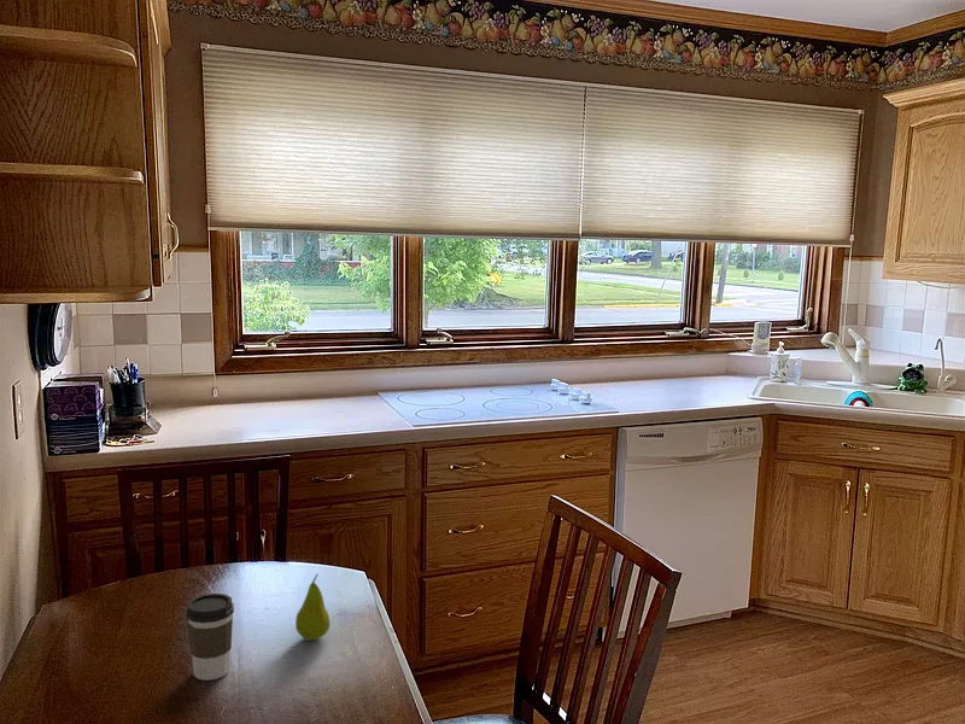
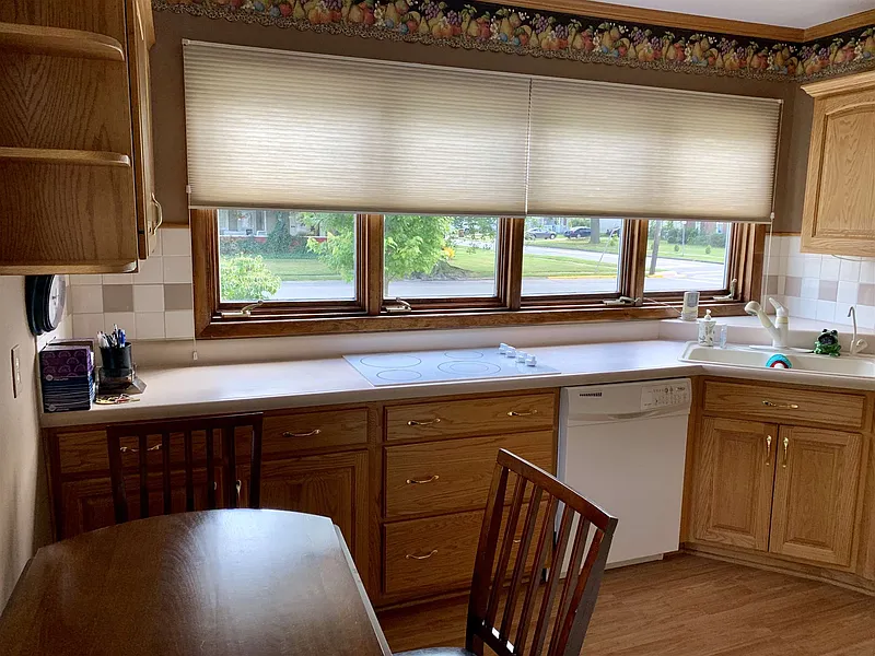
- coffee cup [185,592,235,682]
- fruit [294,573,331,642]
